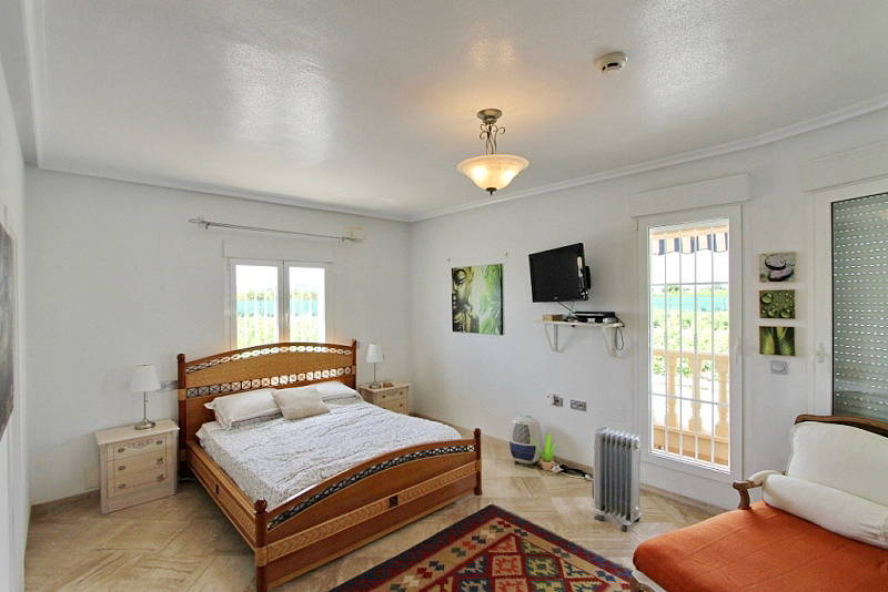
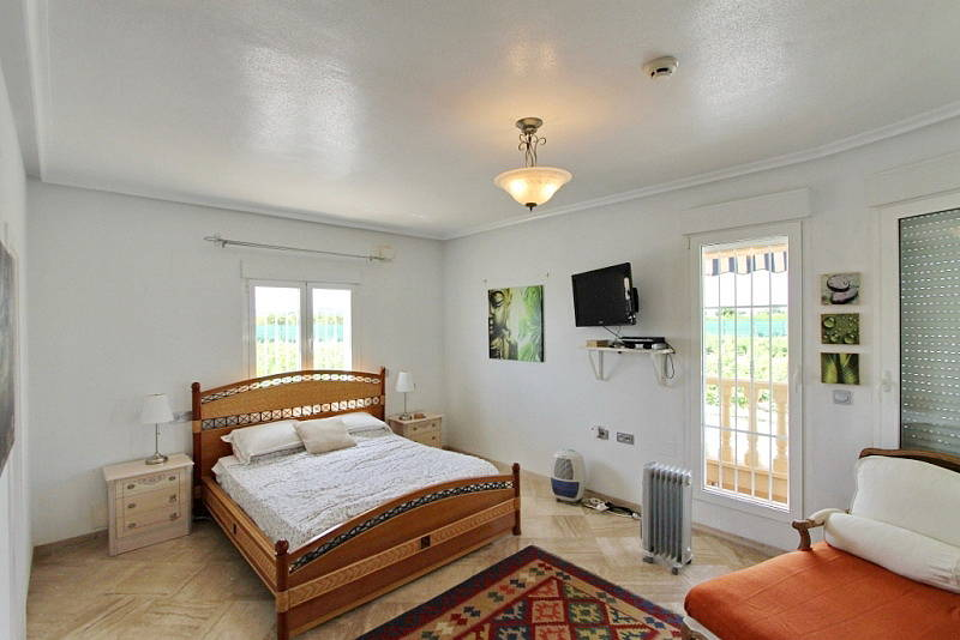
- potted plant [528,431,561,472]
